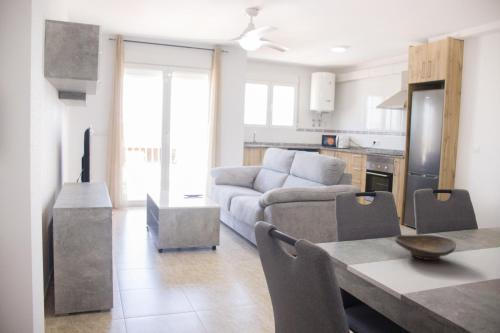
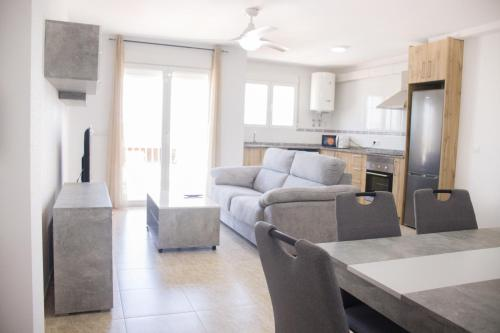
- decorative bowl [394,234,457,261]
